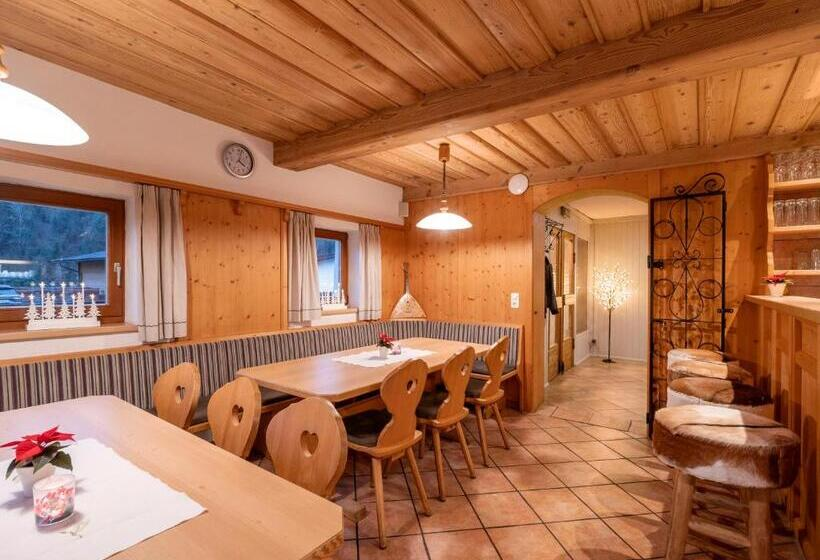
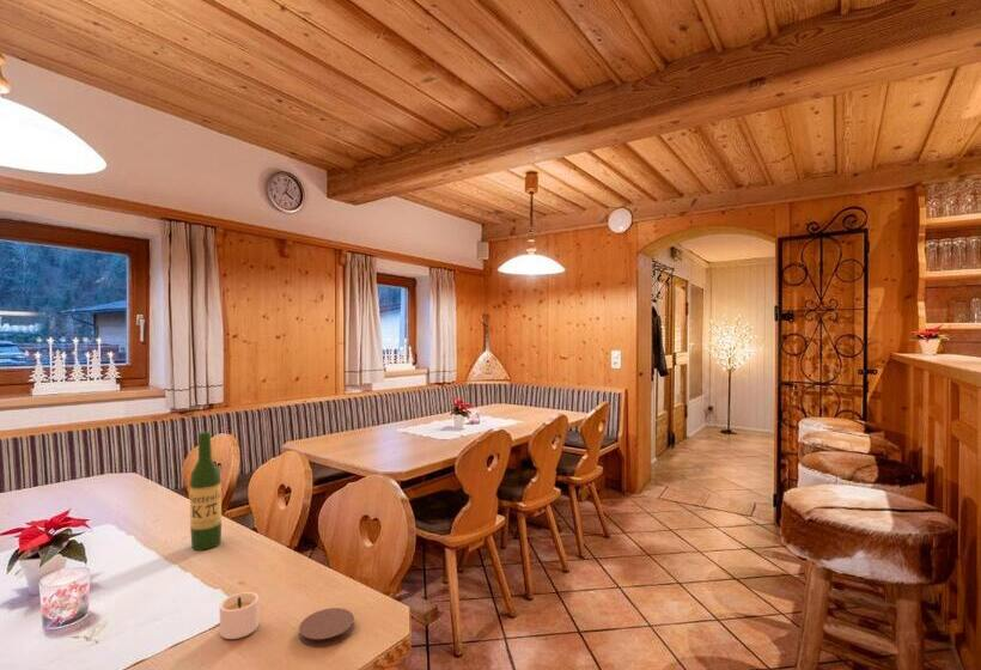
+ candle [219,591,260,640]
+ wine bottle [189,431,223,552]
+ coaster [298,607,355,647]
